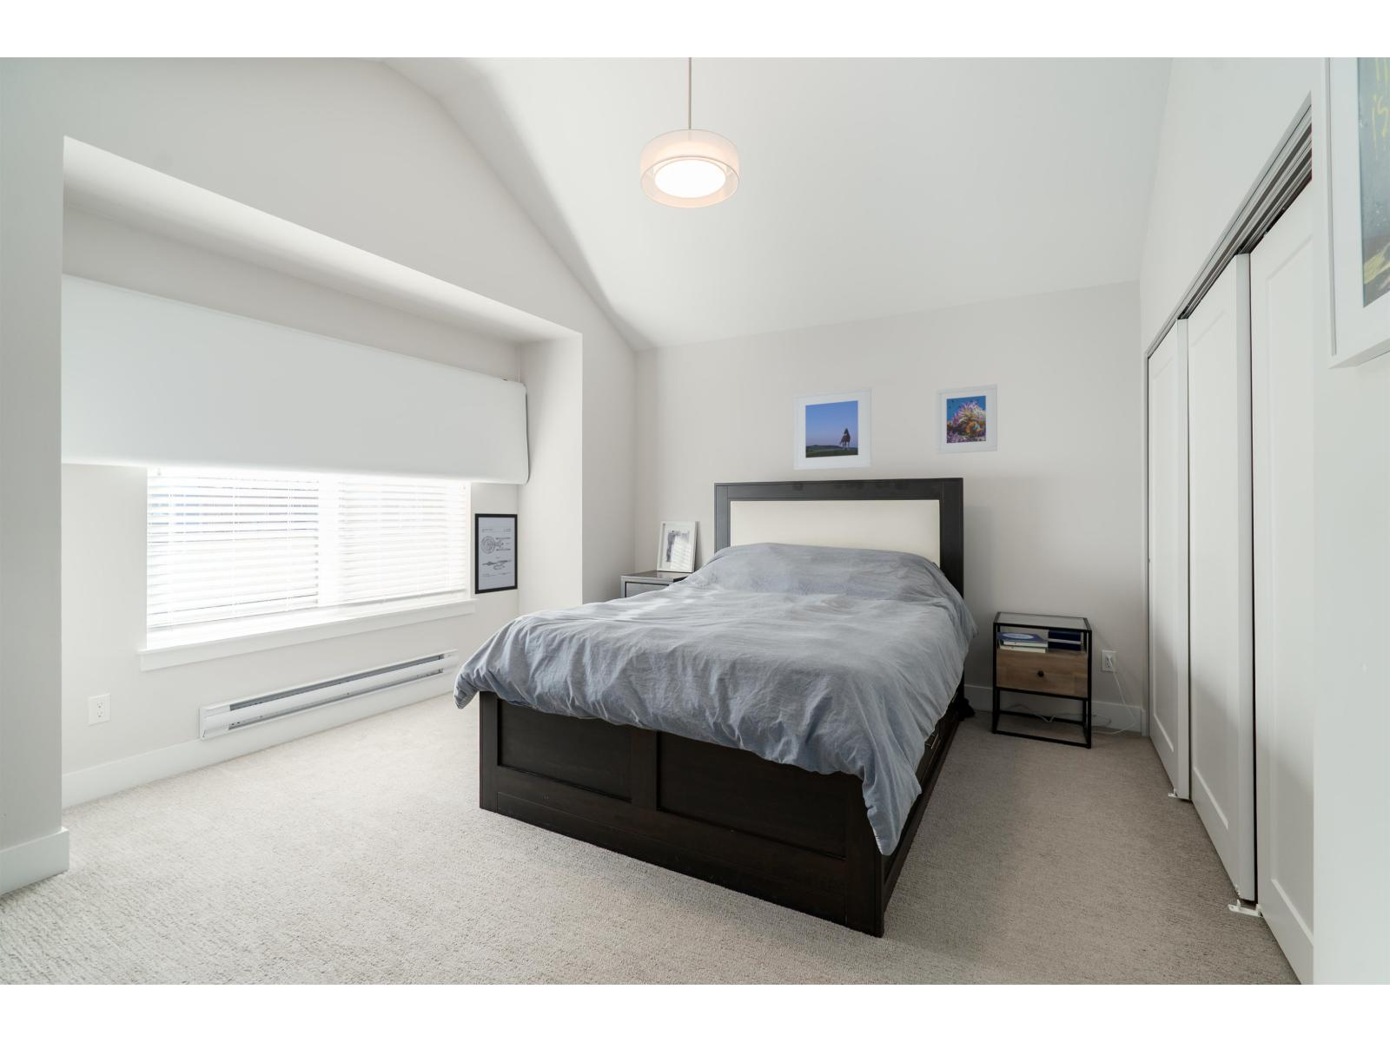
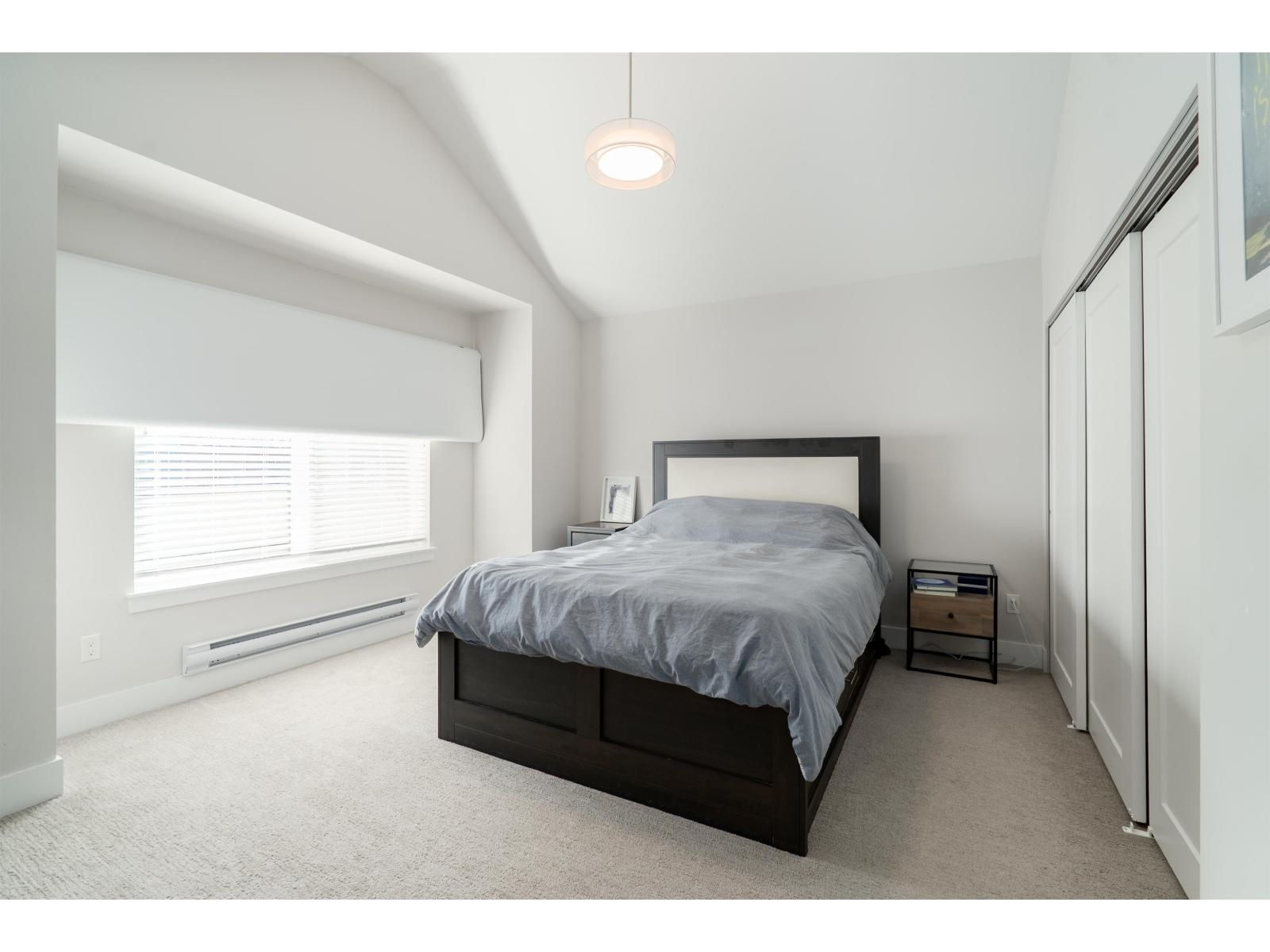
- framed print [935,384,998,455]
- wall art [474,512,519,594]
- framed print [794,385,872,472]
